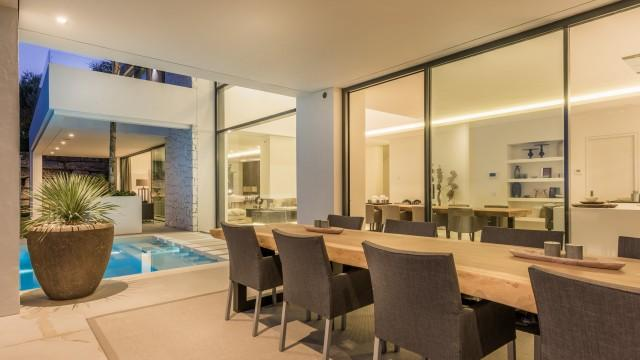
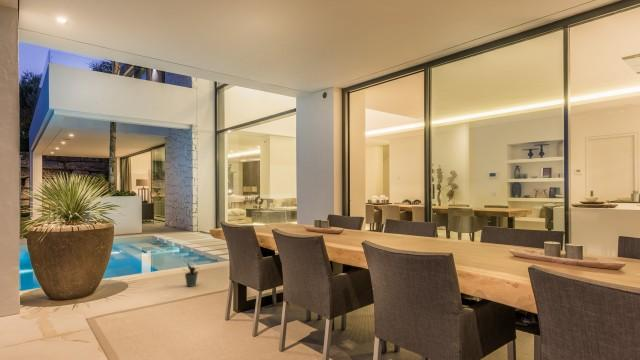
+ potted plant [181,262,201,288]
